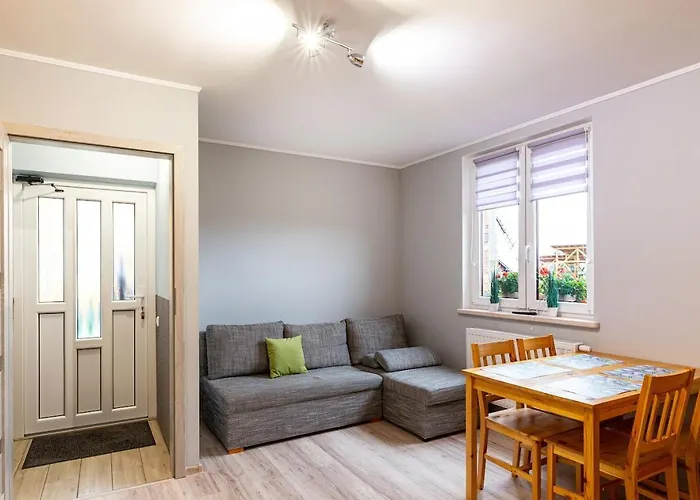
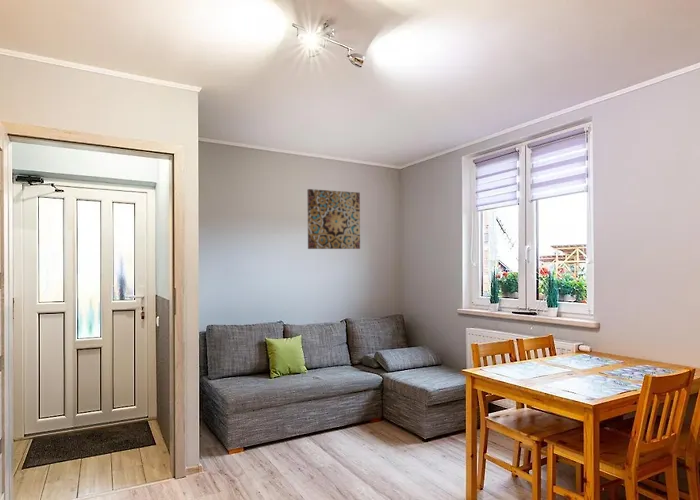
+ wall art [307,188,361,250]
